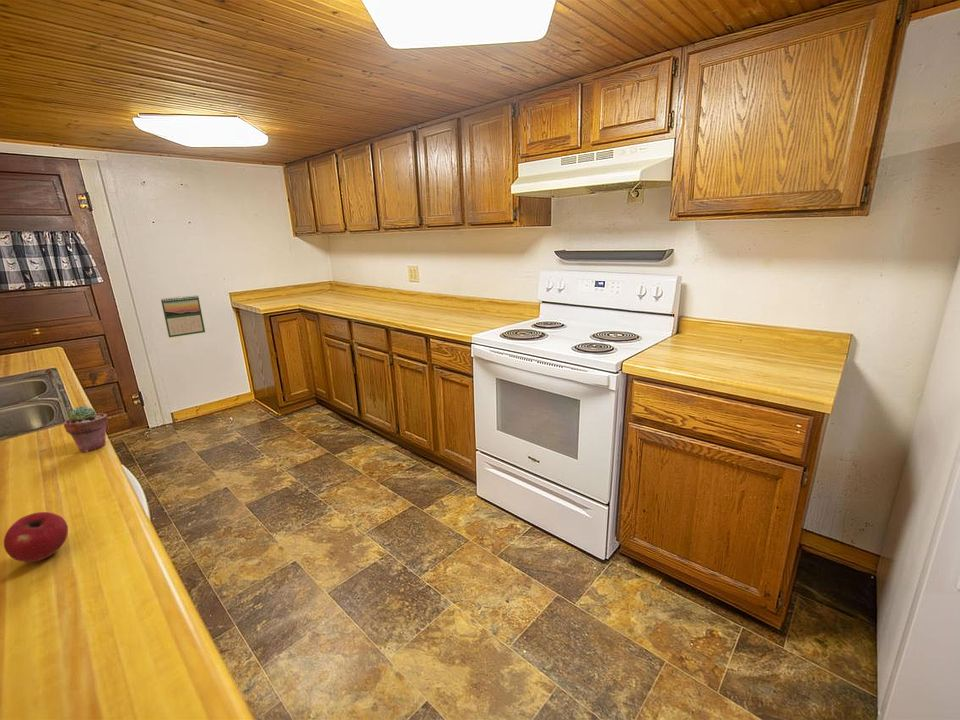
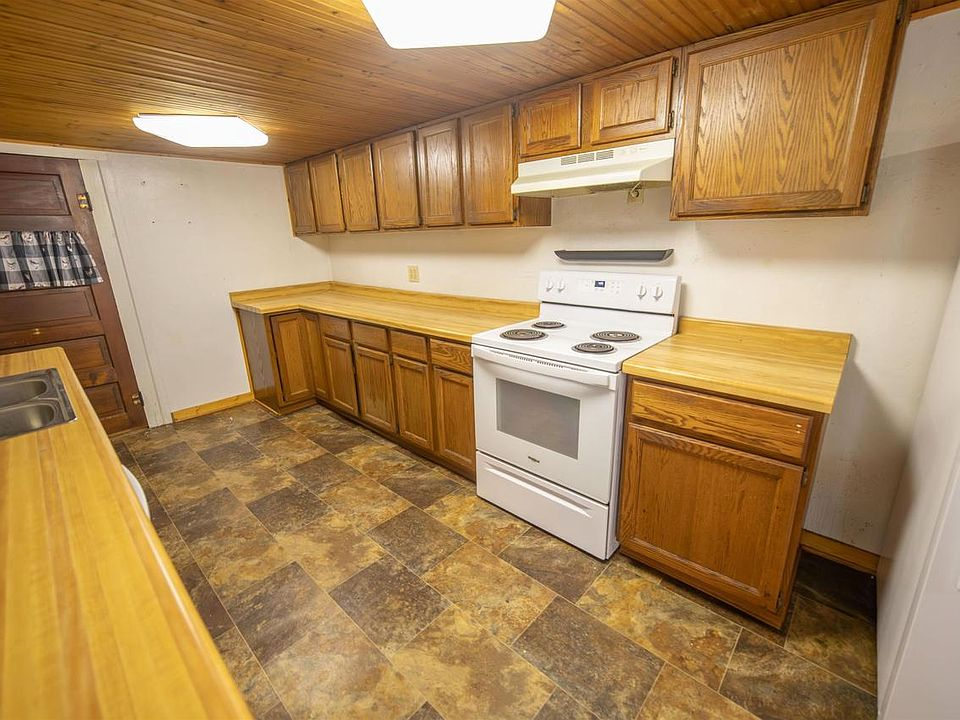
- apple [3,511,69,563]
- calendar [160,294,206,338]
- potted succulent [63,405,109,453]
